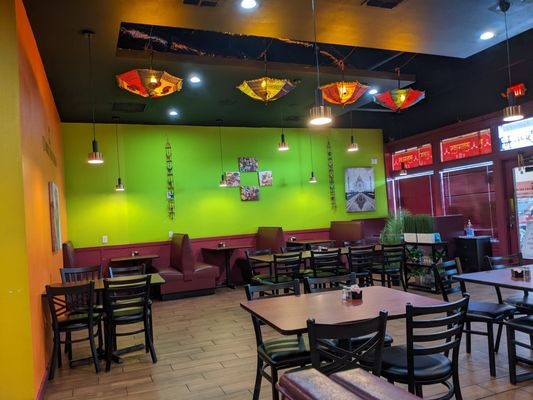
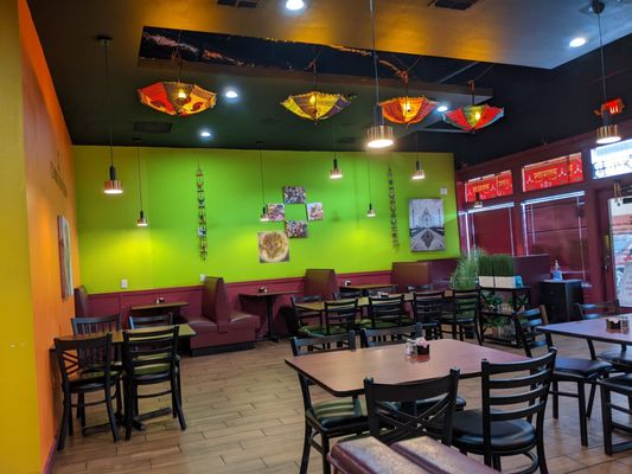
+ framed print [256,229,292,265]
